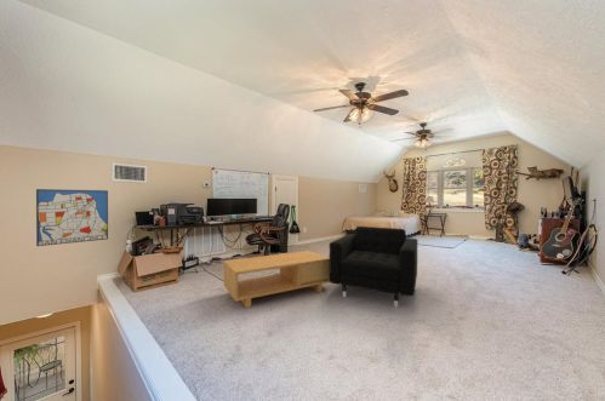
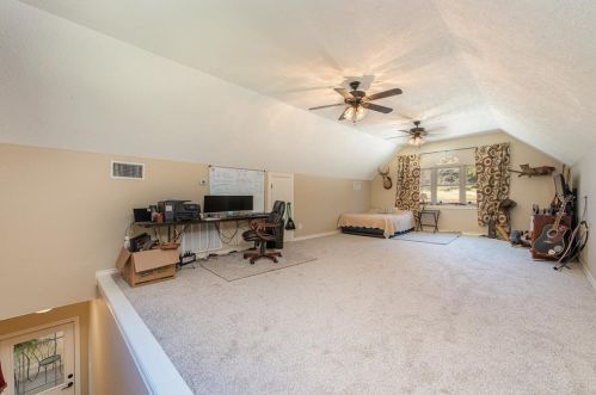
- coffee table [223,250,330,309]
- armchair [329,225,418,308]
- wall art [35,188,109,247]
